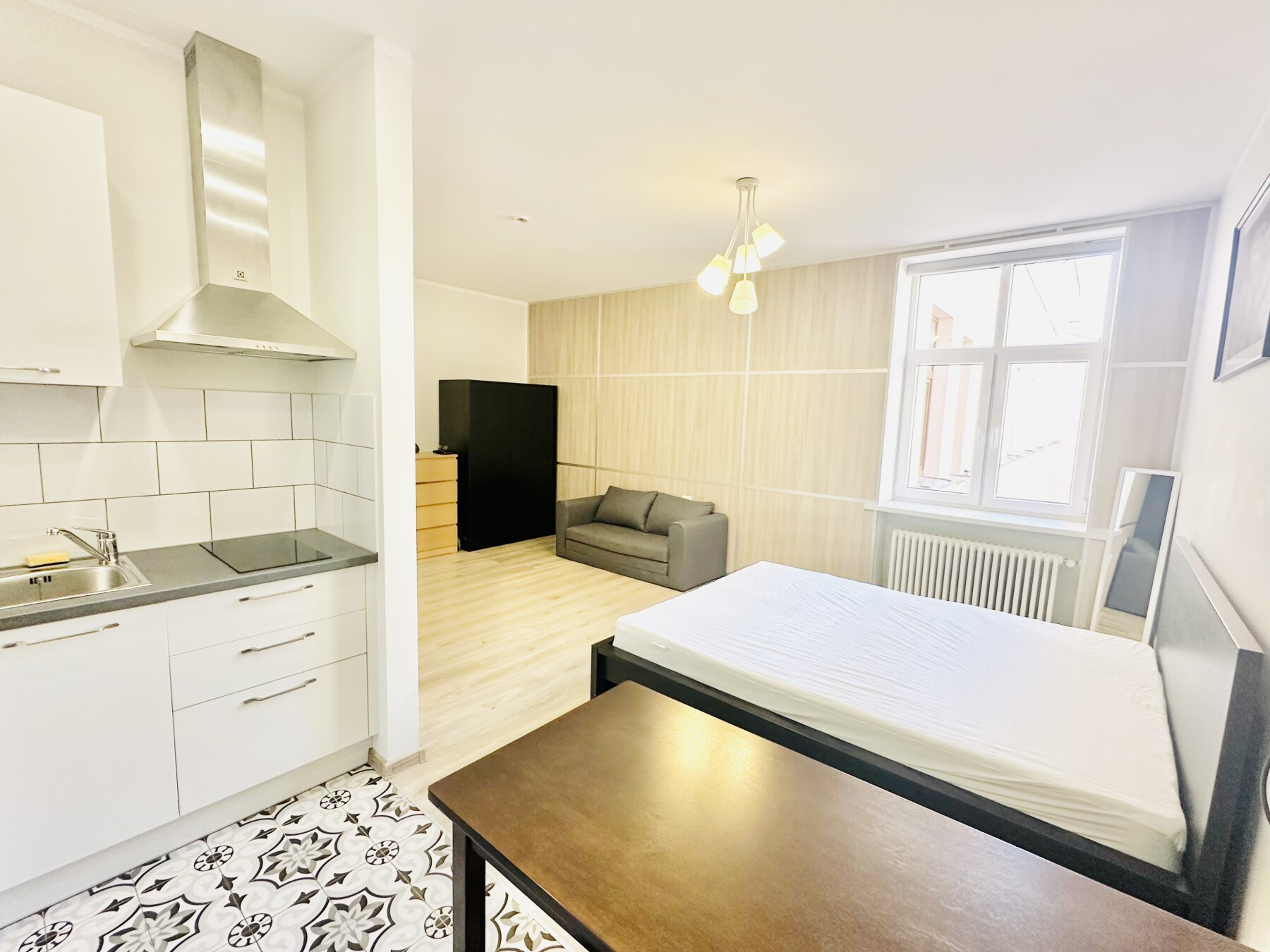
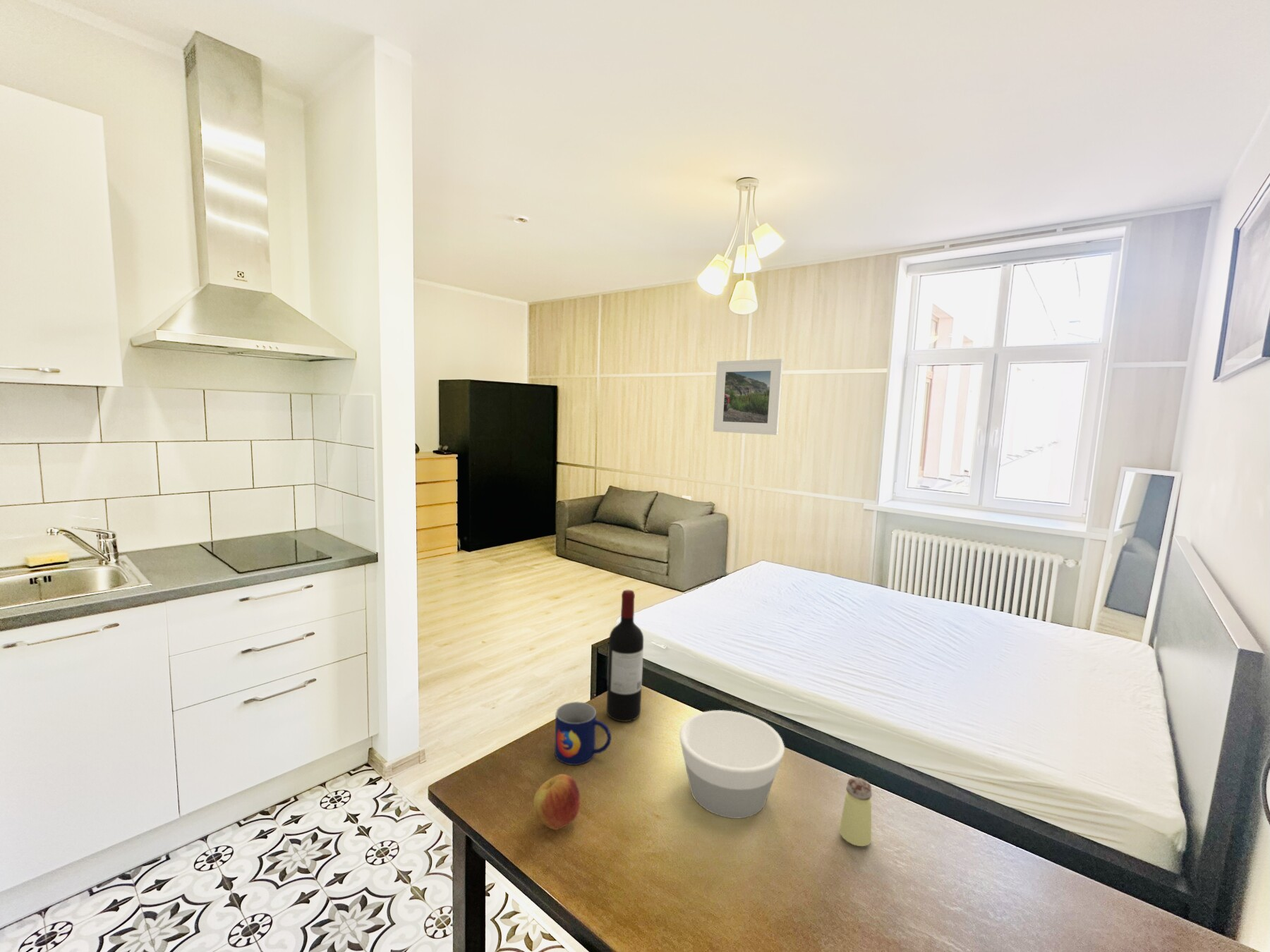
+ wine bottle [606,590,644,723]
+ mug [554,701,612,766]
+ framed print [713,358,784,436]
+ apple [533,774,581,831]
+ bowl [679,709,785,819]
+ saltshaker [839,776,873,847]
